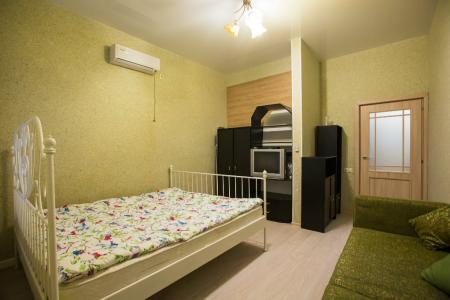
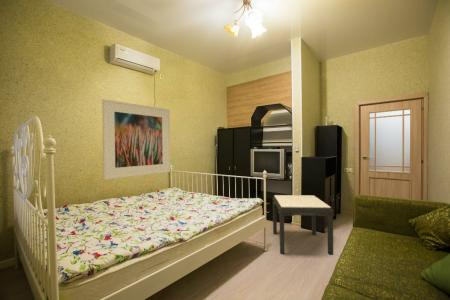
+ side table [272,194,334,256]
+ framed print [101,98,171,181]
